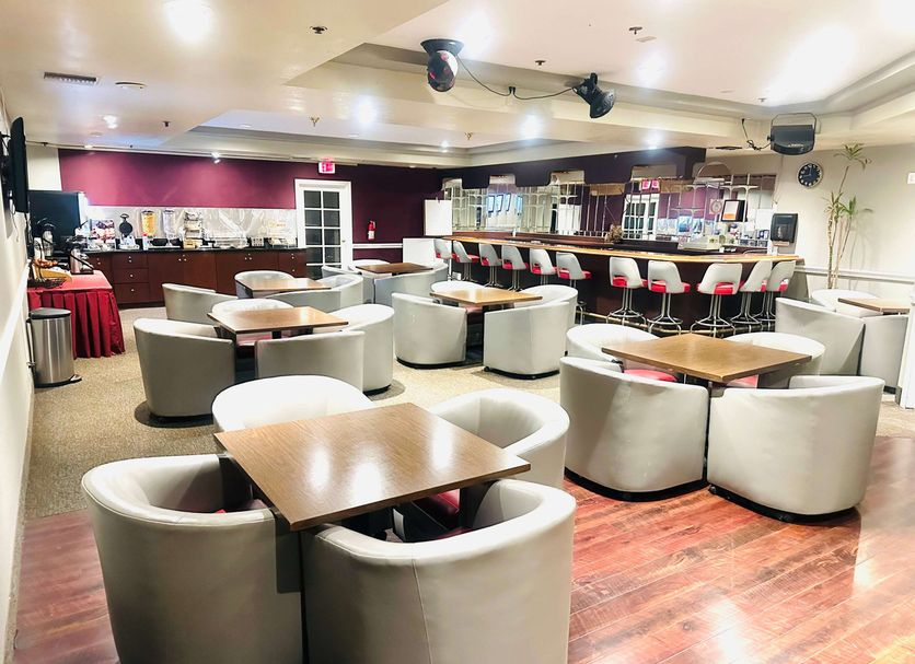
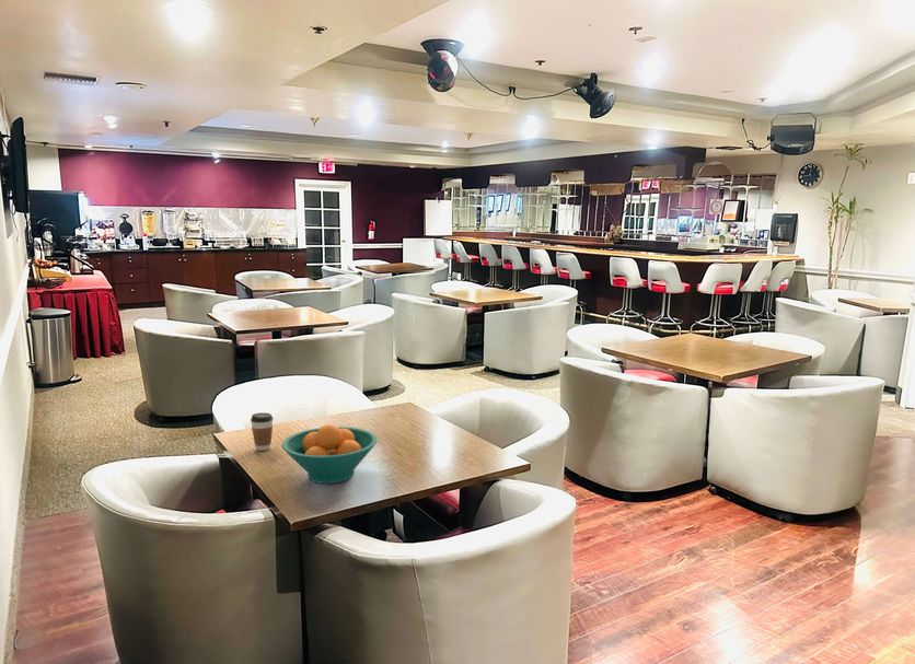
+ coffee cup [250,411,275,452]
+ fruit bowl [281,423,379,485]
